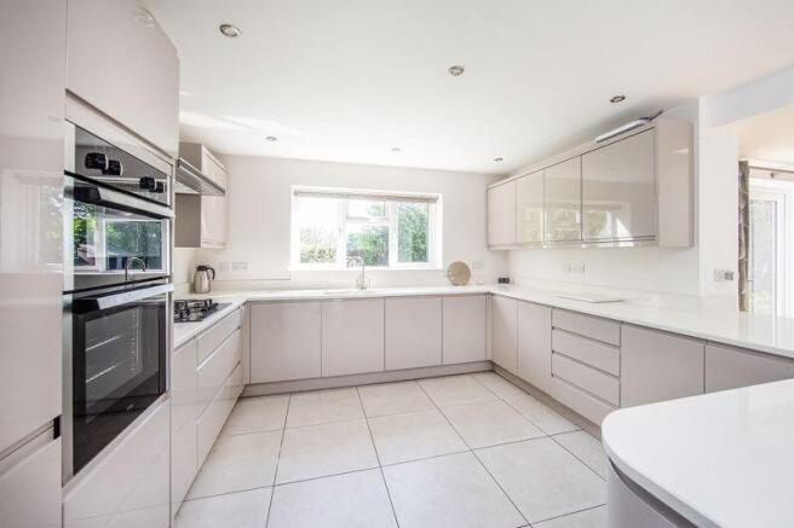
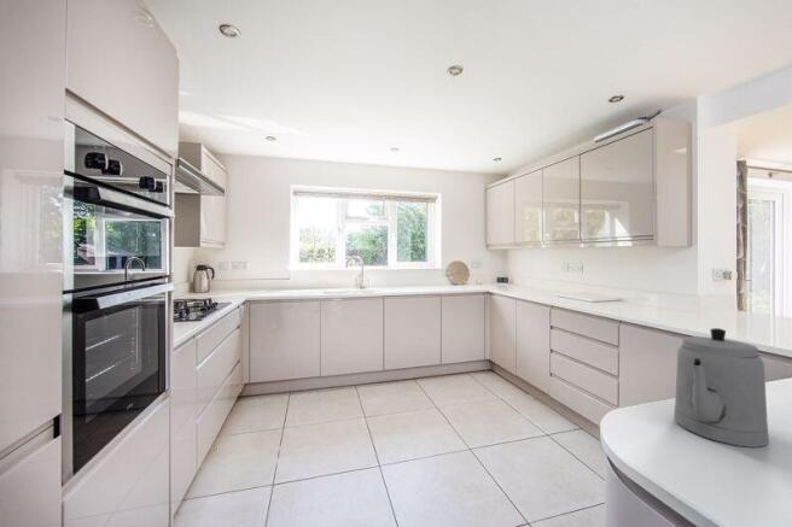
+ teapot [672,327,770,449]
